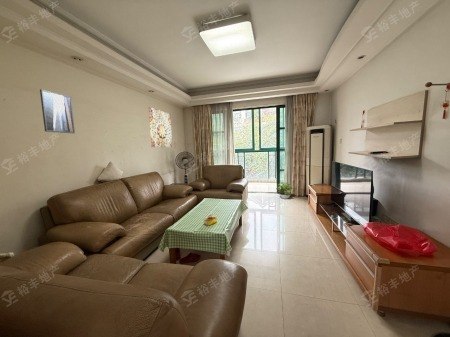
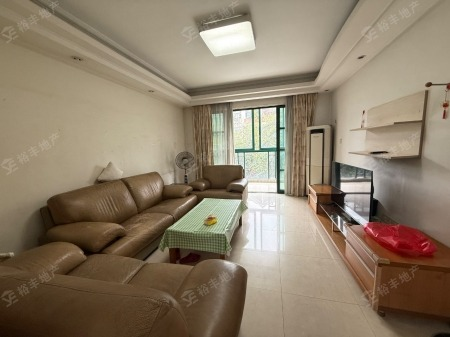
- wall art [148,106,173,148]
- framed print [39,88,76,134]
- potted plant [275,181,293,200]
